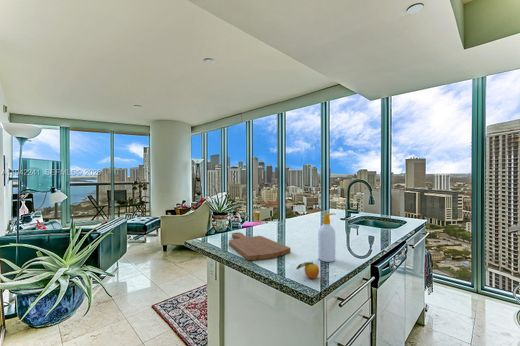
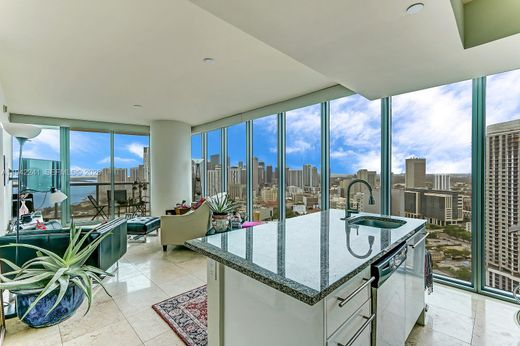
- fruit [295,261,320,280]
- cutting board [228,231,291,261]
- soap bottle [317,212,337,263]
